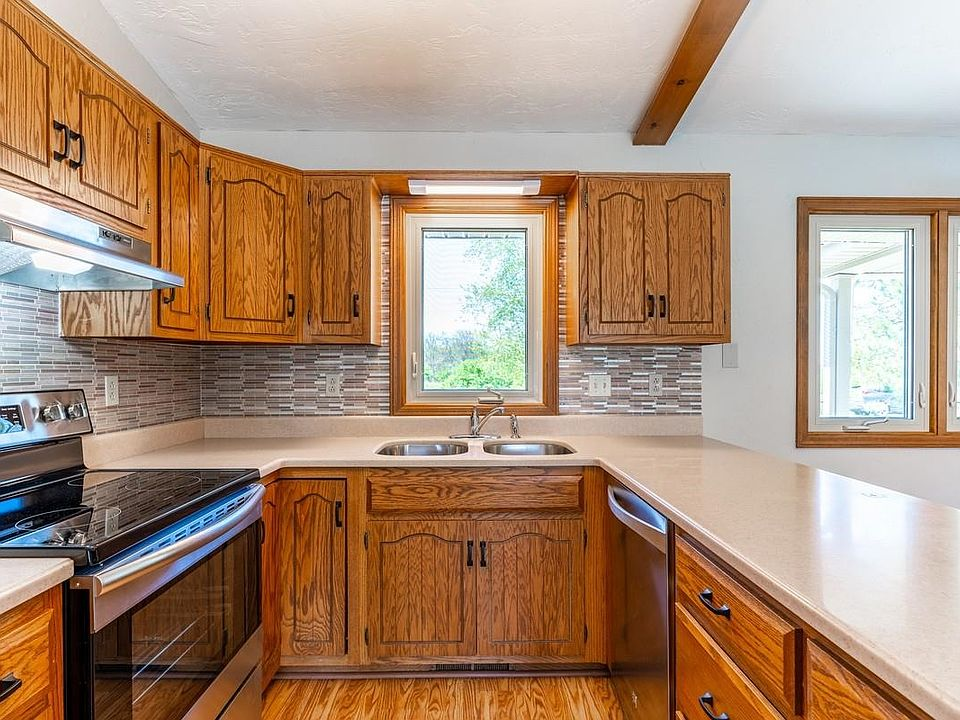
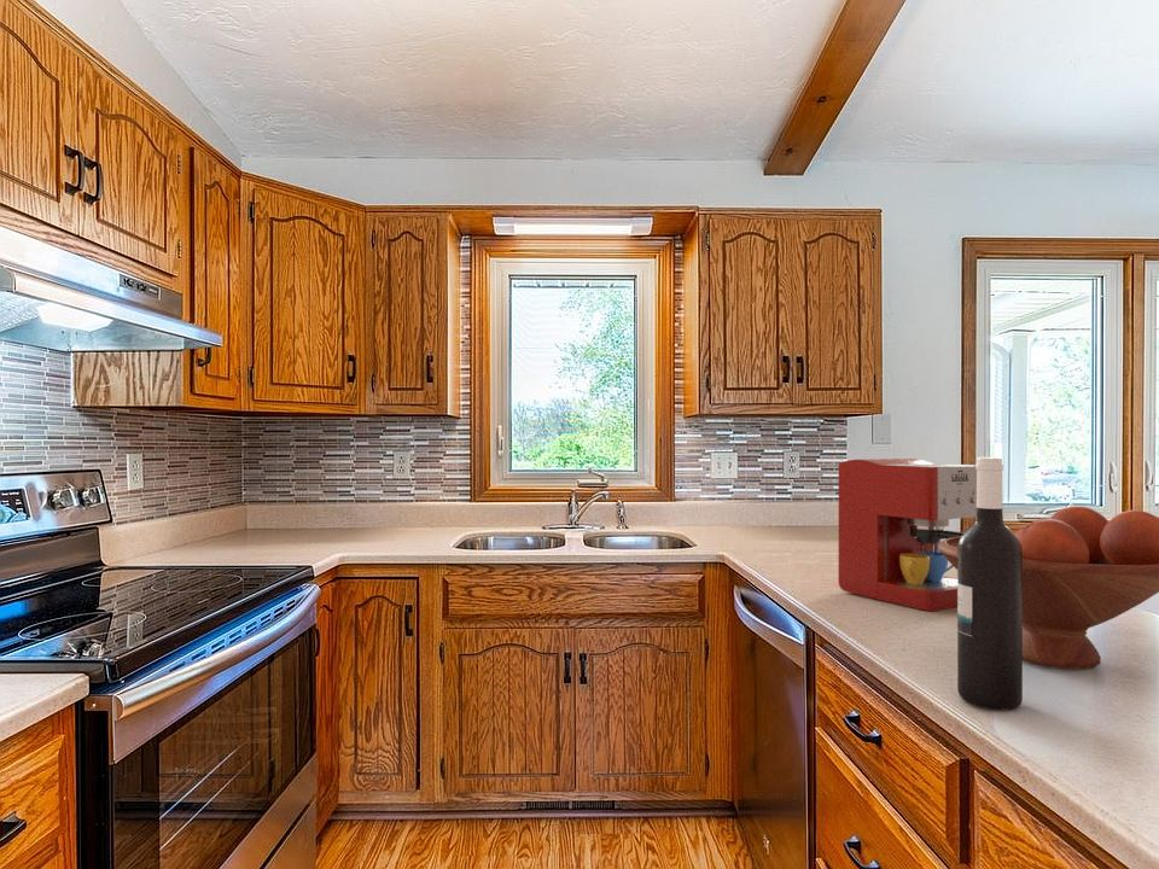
+ wine bottle [956,456,1024,712]
+ fruit bowl [938,505,1159,671]
+ coffee maker [838,457,977,612]
